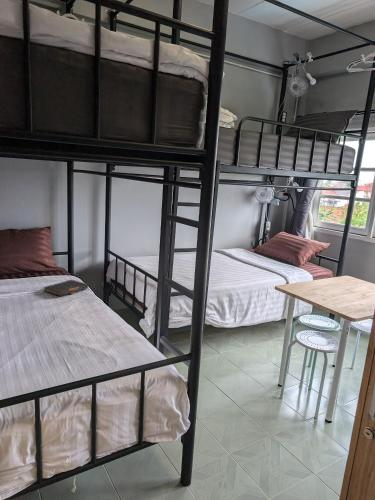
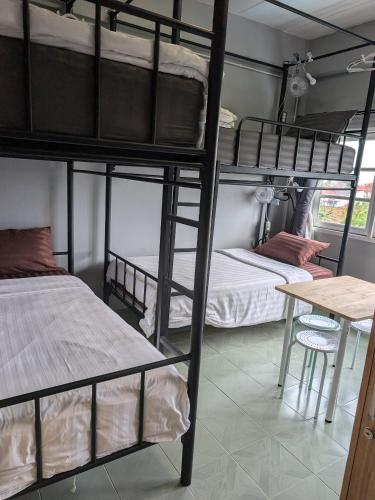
- book [42,279,89,297]
